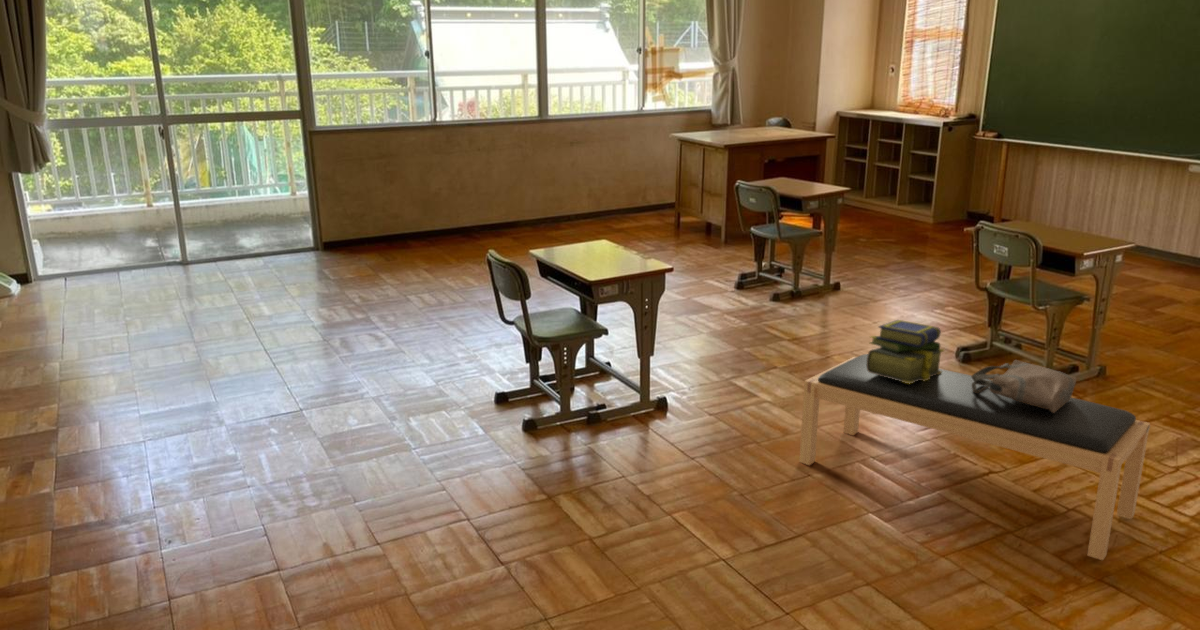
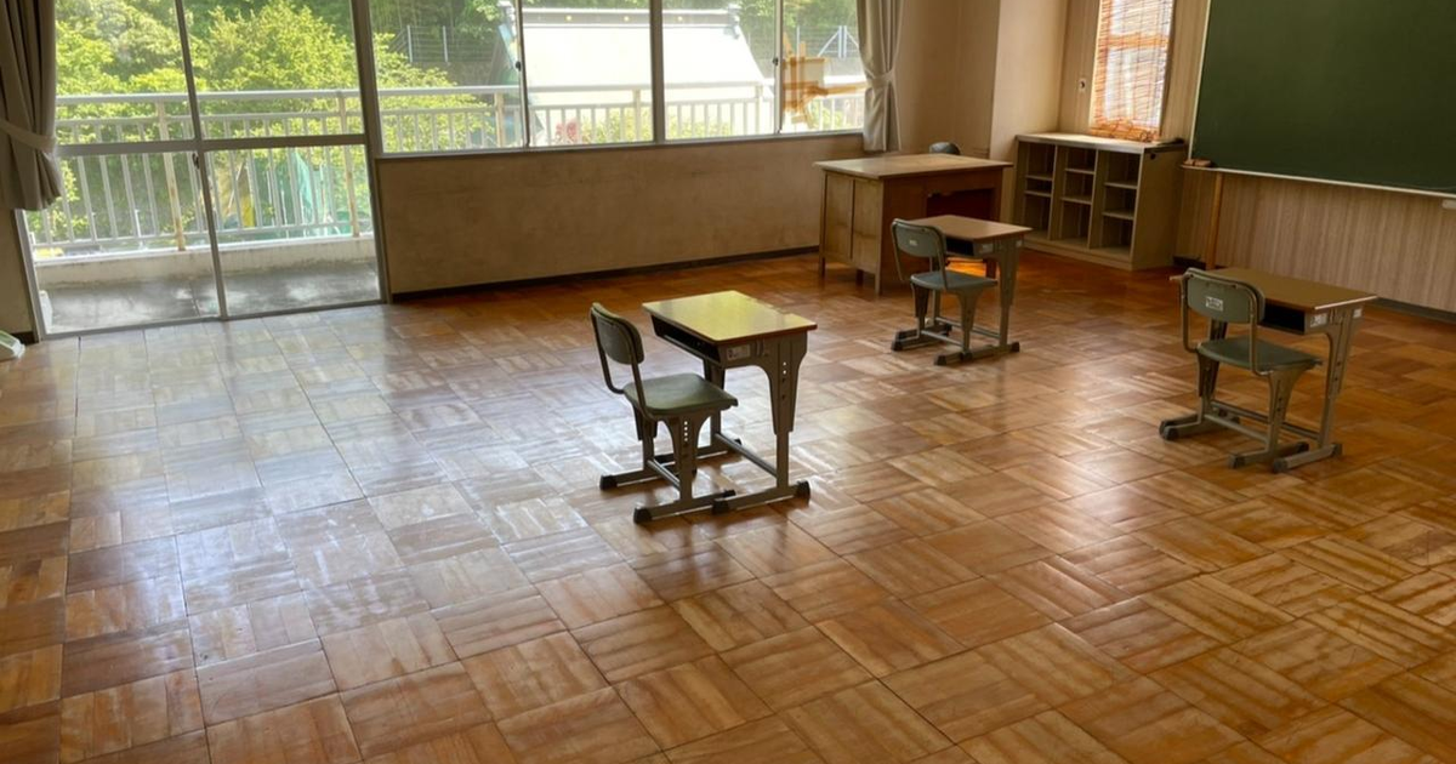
- bench [798,353,1151,561]
- tote bag [971,359,1077,413]
- stack of books [867,319,945,384]
